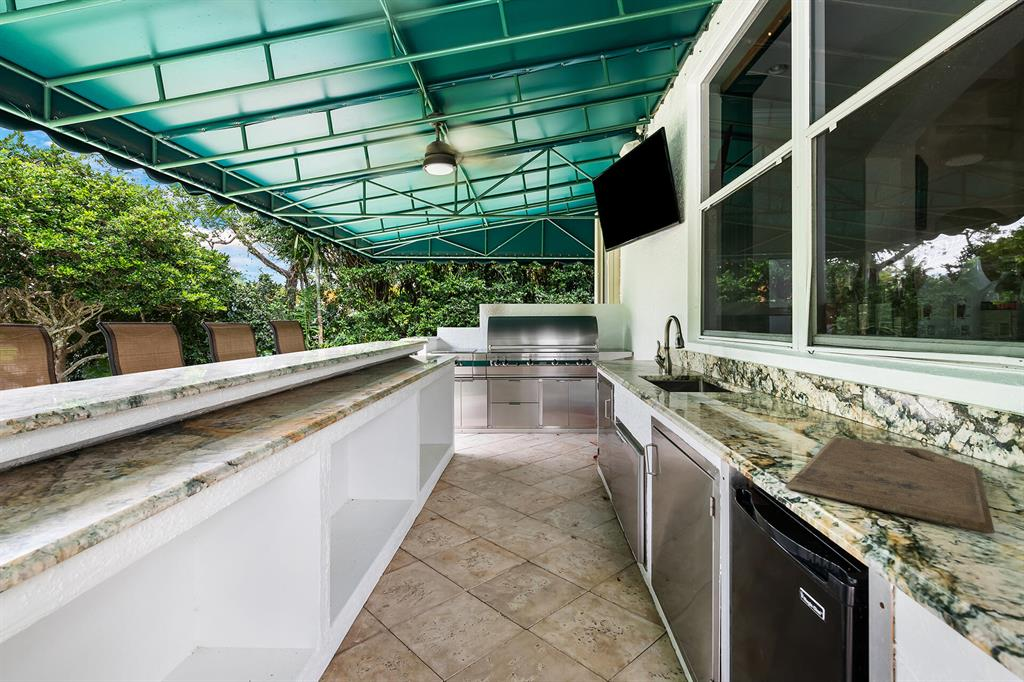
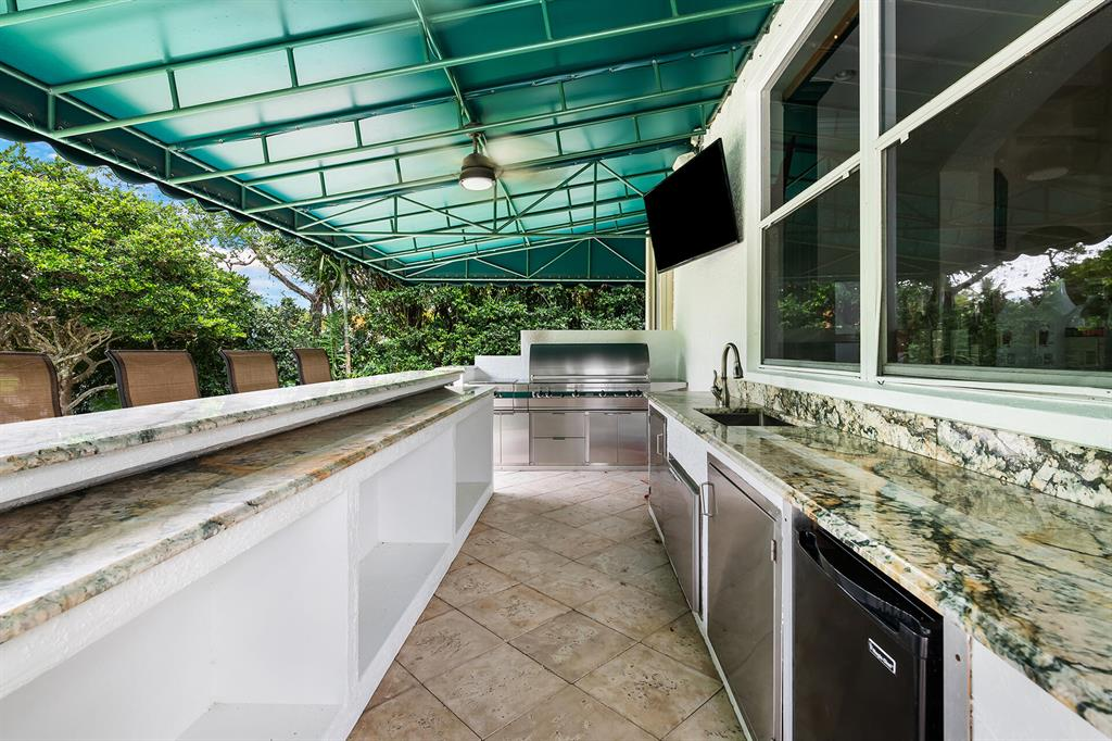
- cutting board [784,436,996,535]
